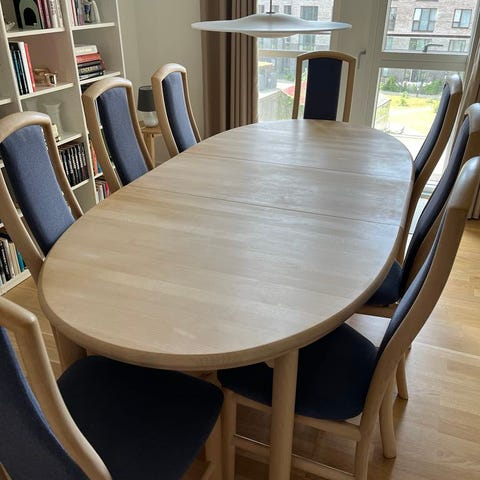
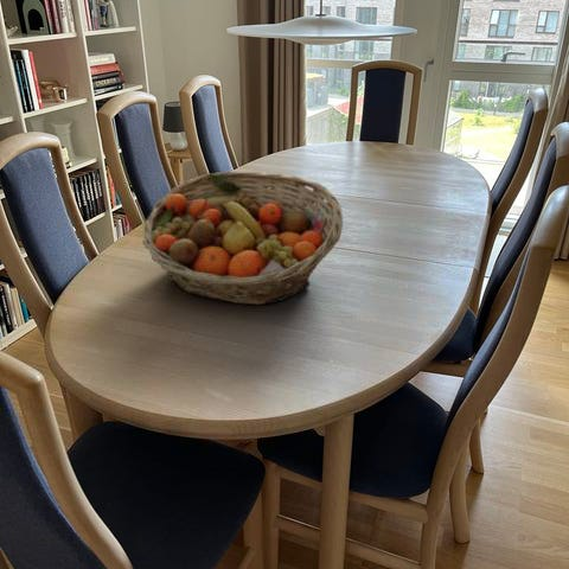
+ fruit basket [141,171,344,306]
